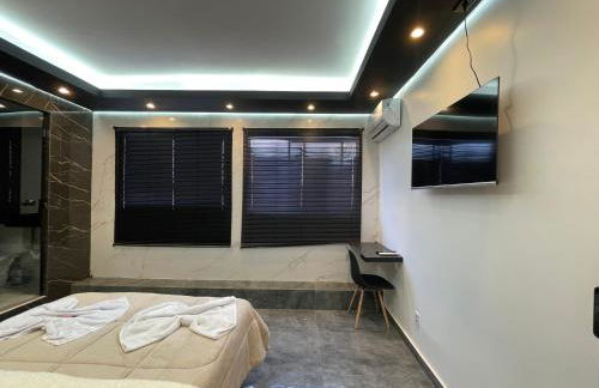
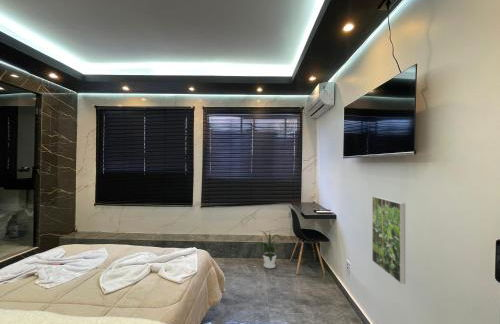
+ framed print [371,195,406,285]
+ house plant [255,229,283,269]
